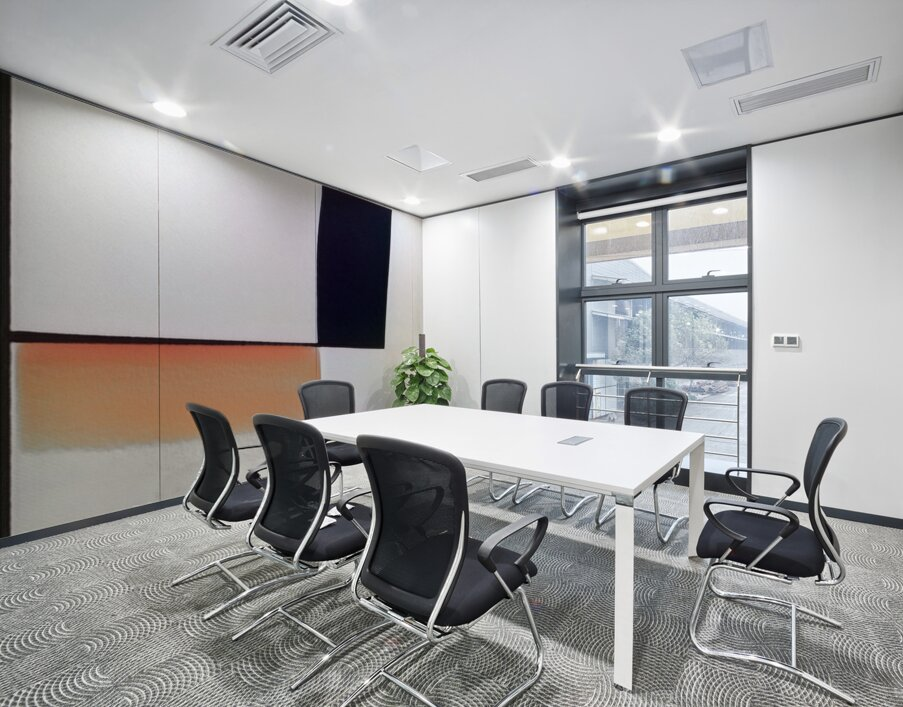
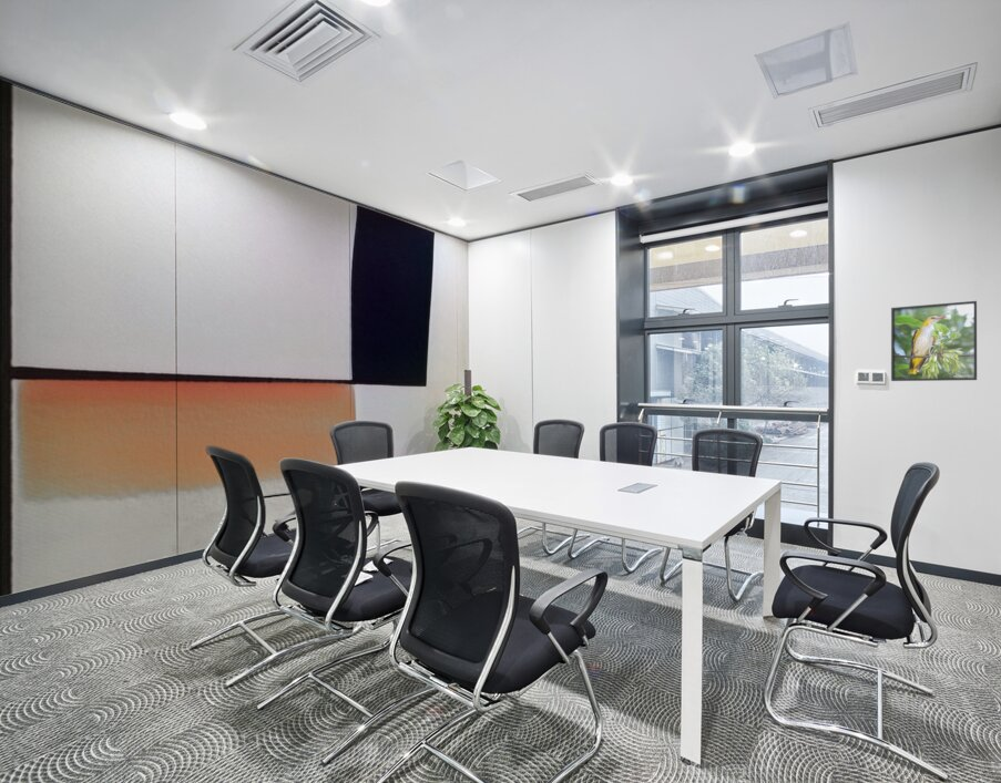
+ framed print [890,300,978,382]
